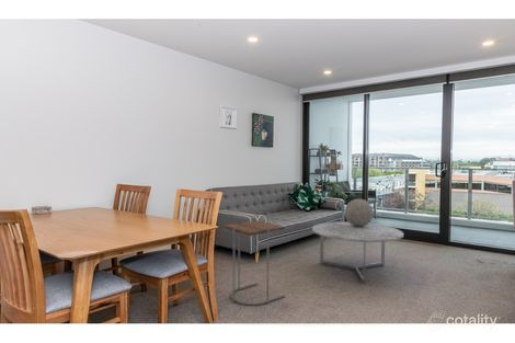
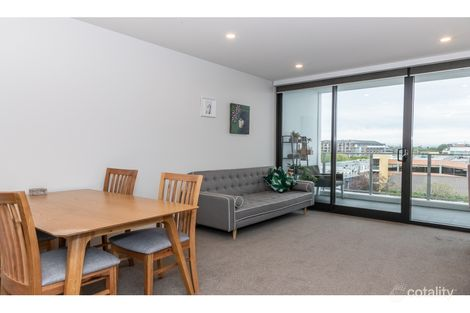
- side table [221,219,286,307]
- coffee table [311,221,404,285]
- decorative sphere [344,197,375,227]
